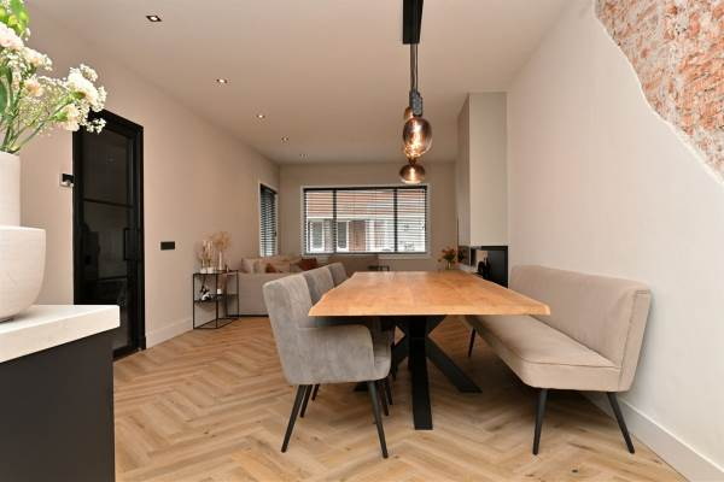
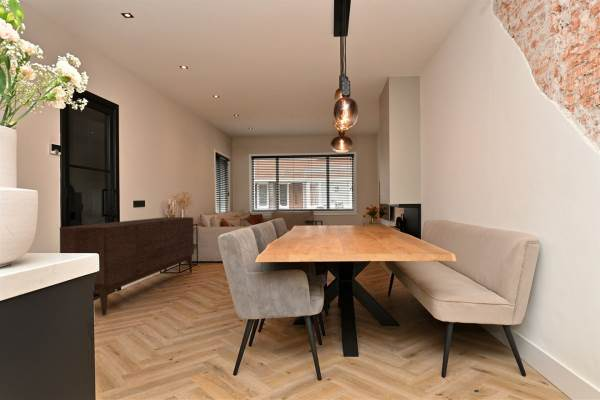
+ sideboard [59,216,195,316]
